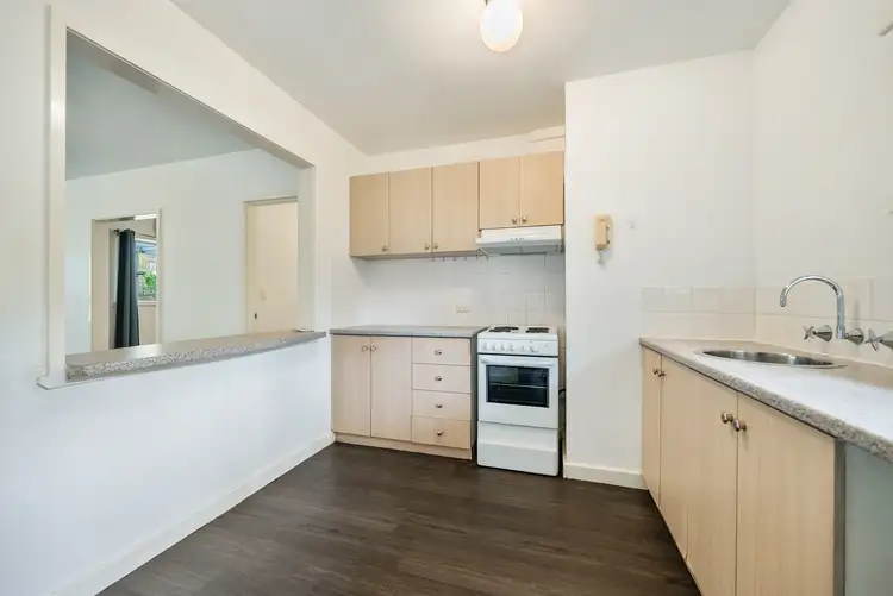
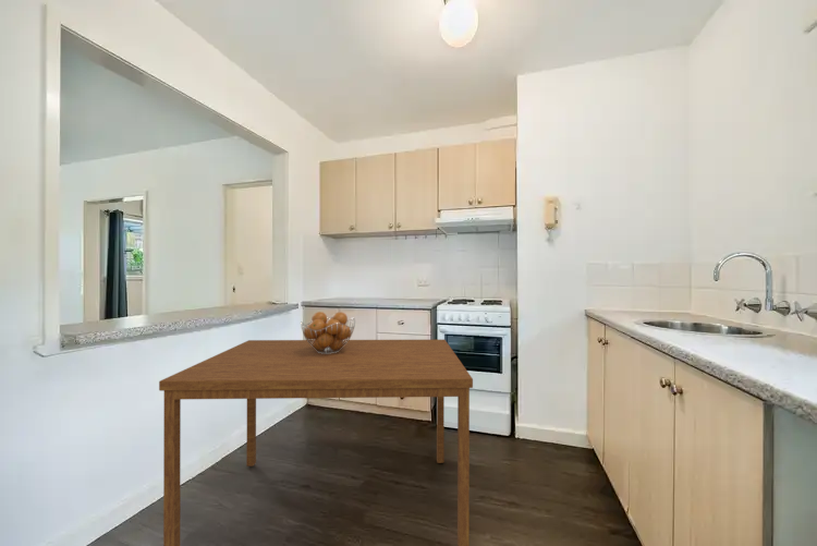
+ dining table [158,339,474,546]
+ fruit basket [300,311,356,354]
